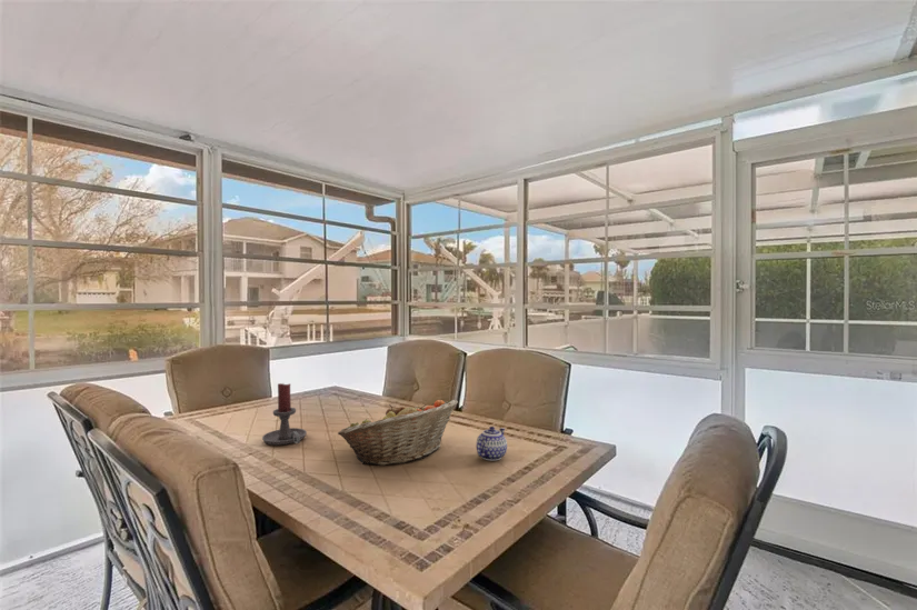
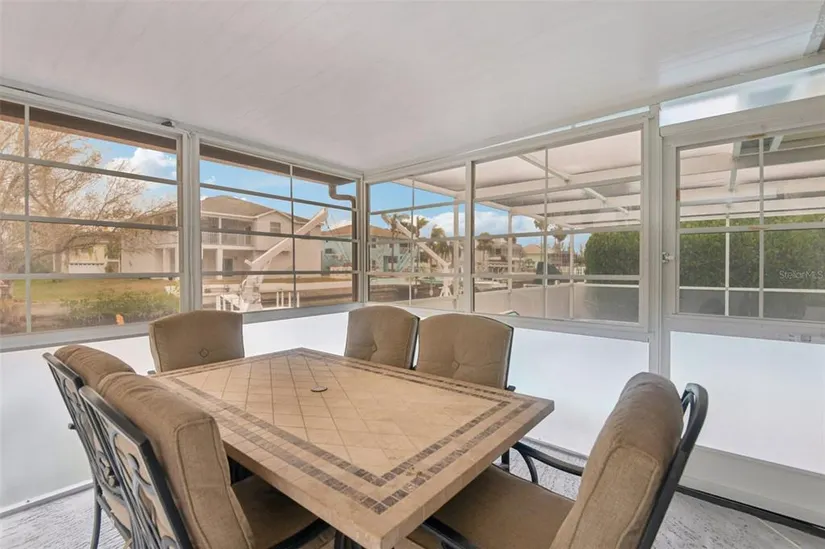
- candle holder [261,382,308,446]
- fruit basket [337,399,459,467]
- teapot [476,426,508,462]
